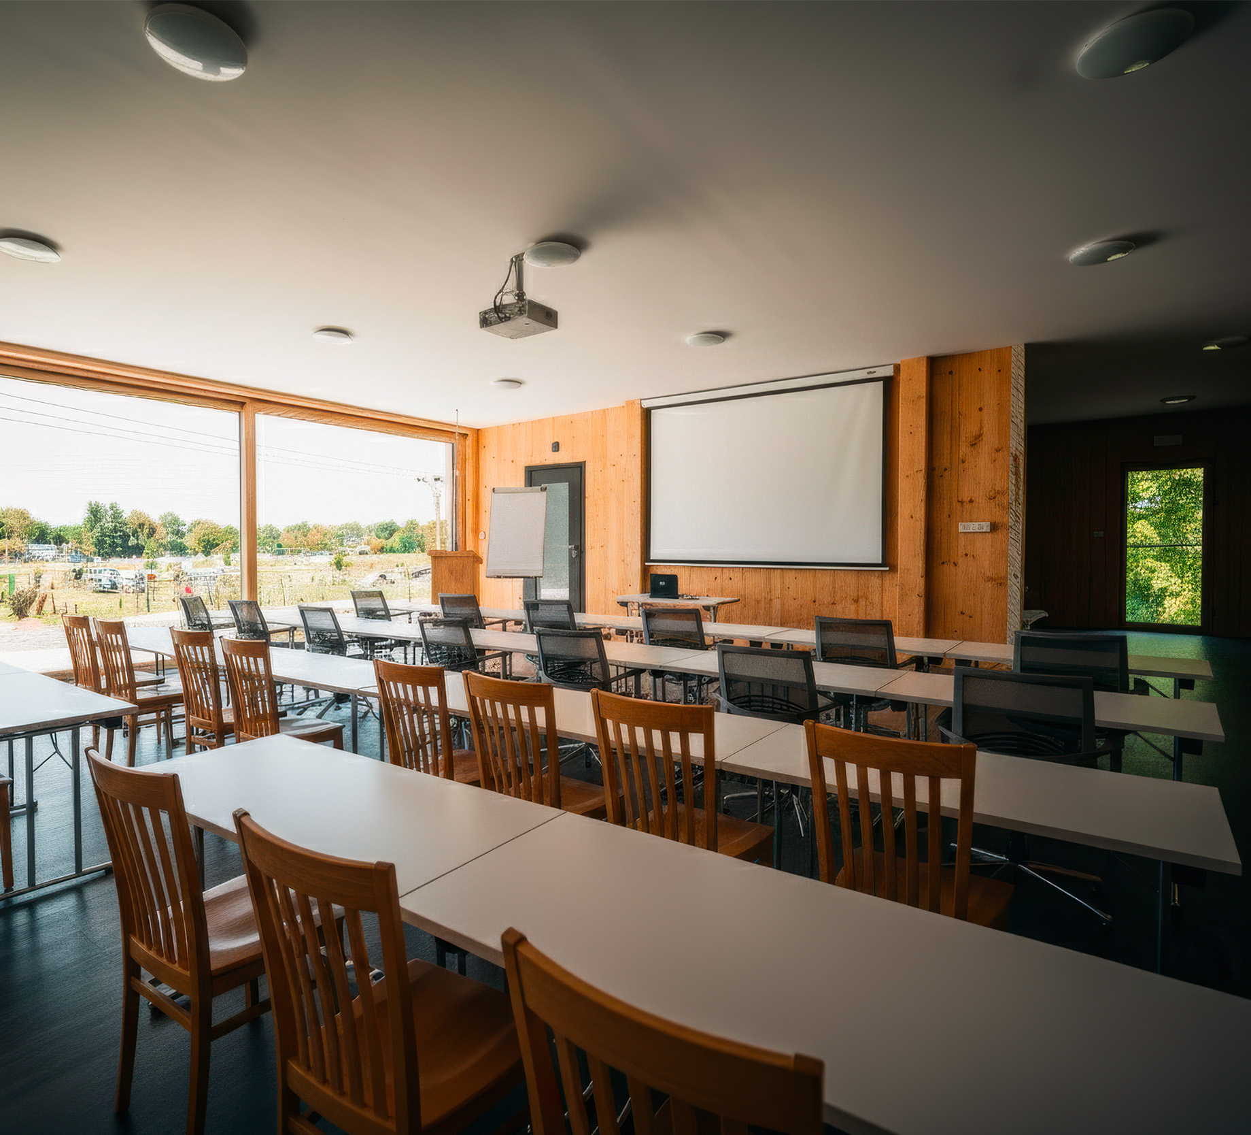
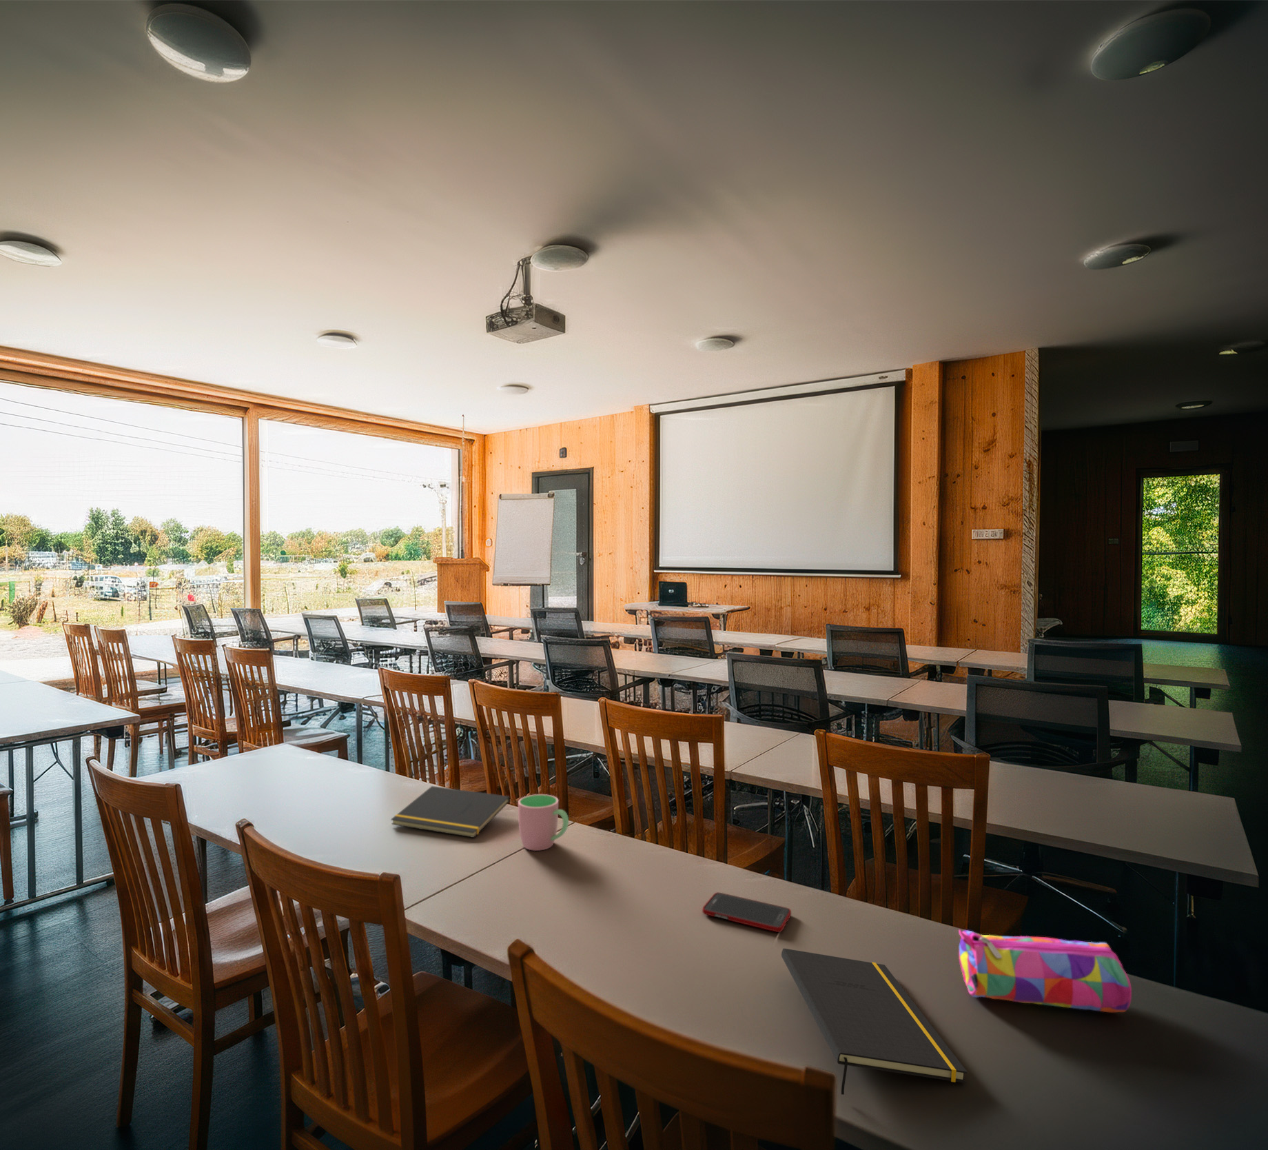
+ notepad [781,948,969,1095]
+ notepad [390,785,510,838]
+ cup [518,793,569,852]
+ cell phone [701,891,792,932]
+ pencil case [958,929,1132,1013]
